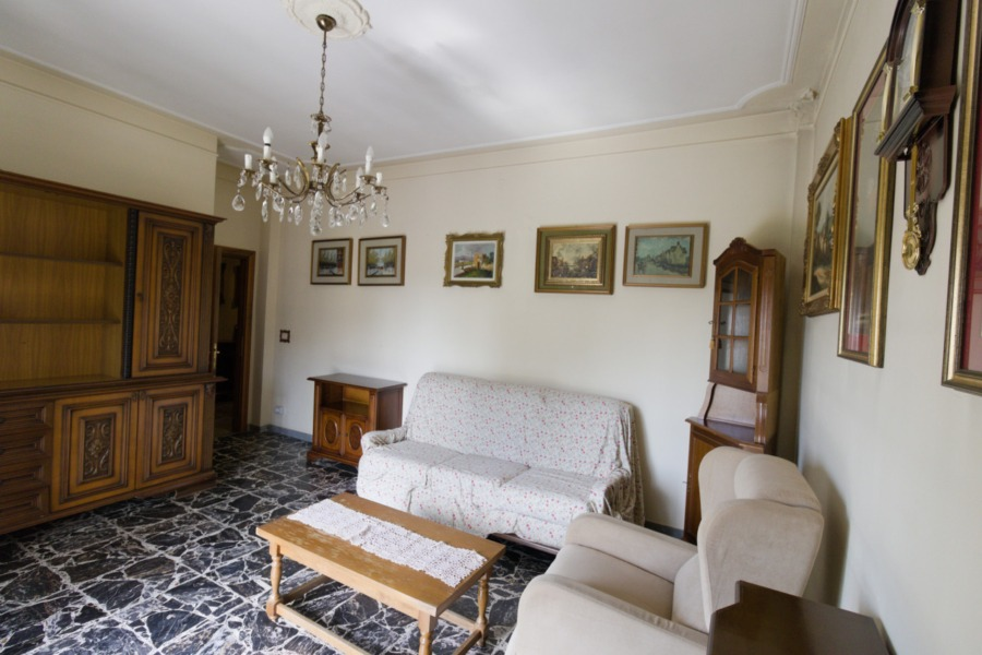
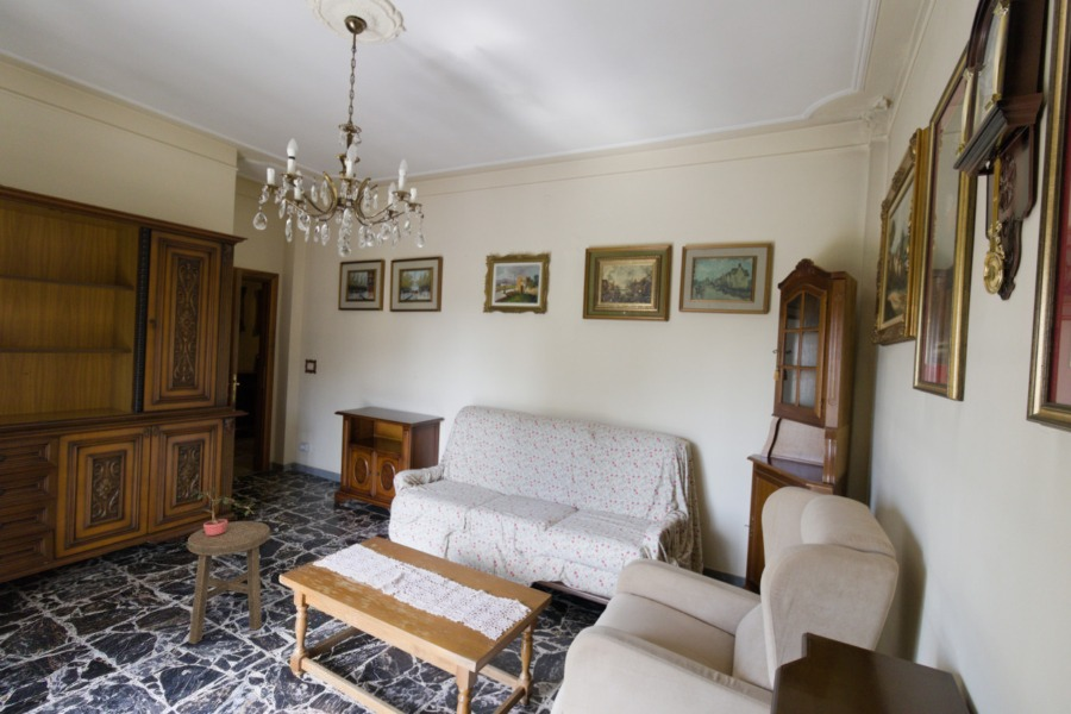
+ potted plant [187,486,258,536]
+ stool [187,520,271,645]
